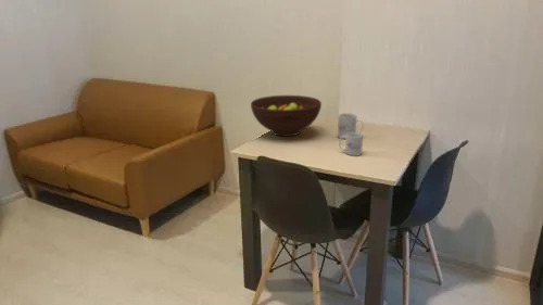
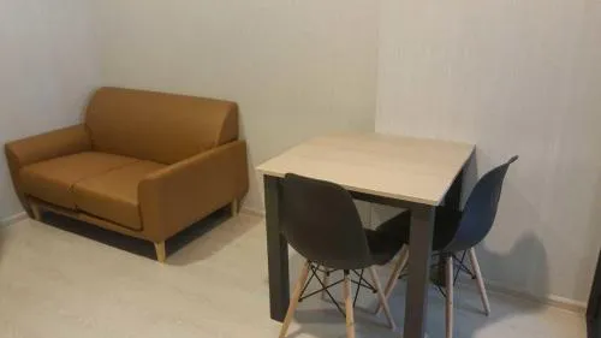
- mug [337,112,365,140]
- mug [338,132,364,157]
- fruit bowl [250,94,323,138]
